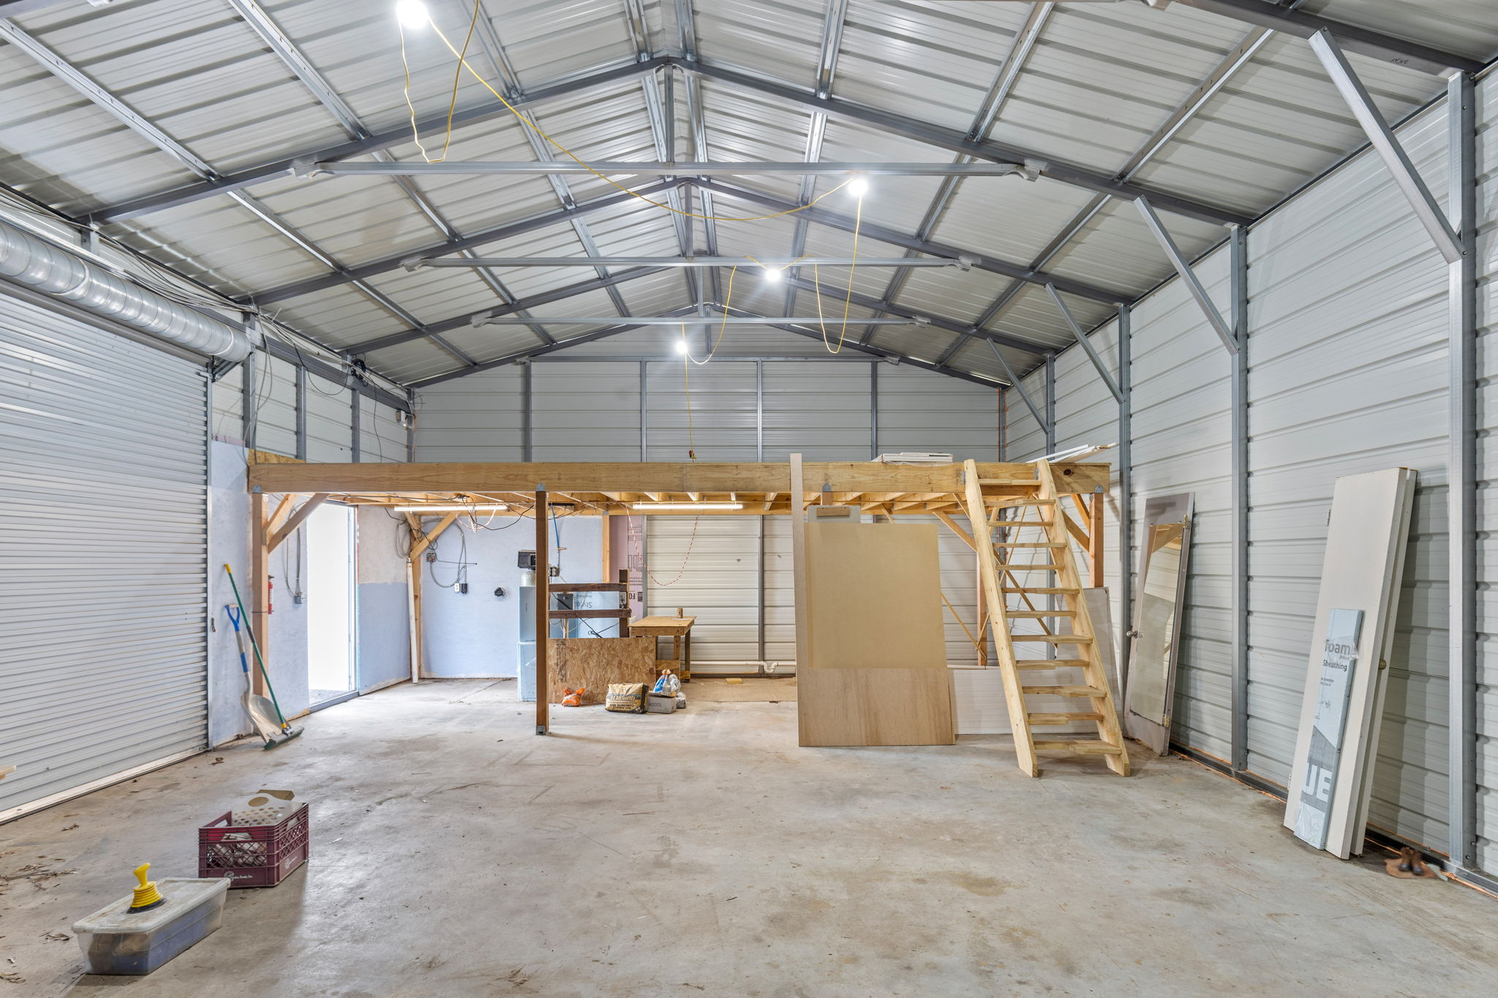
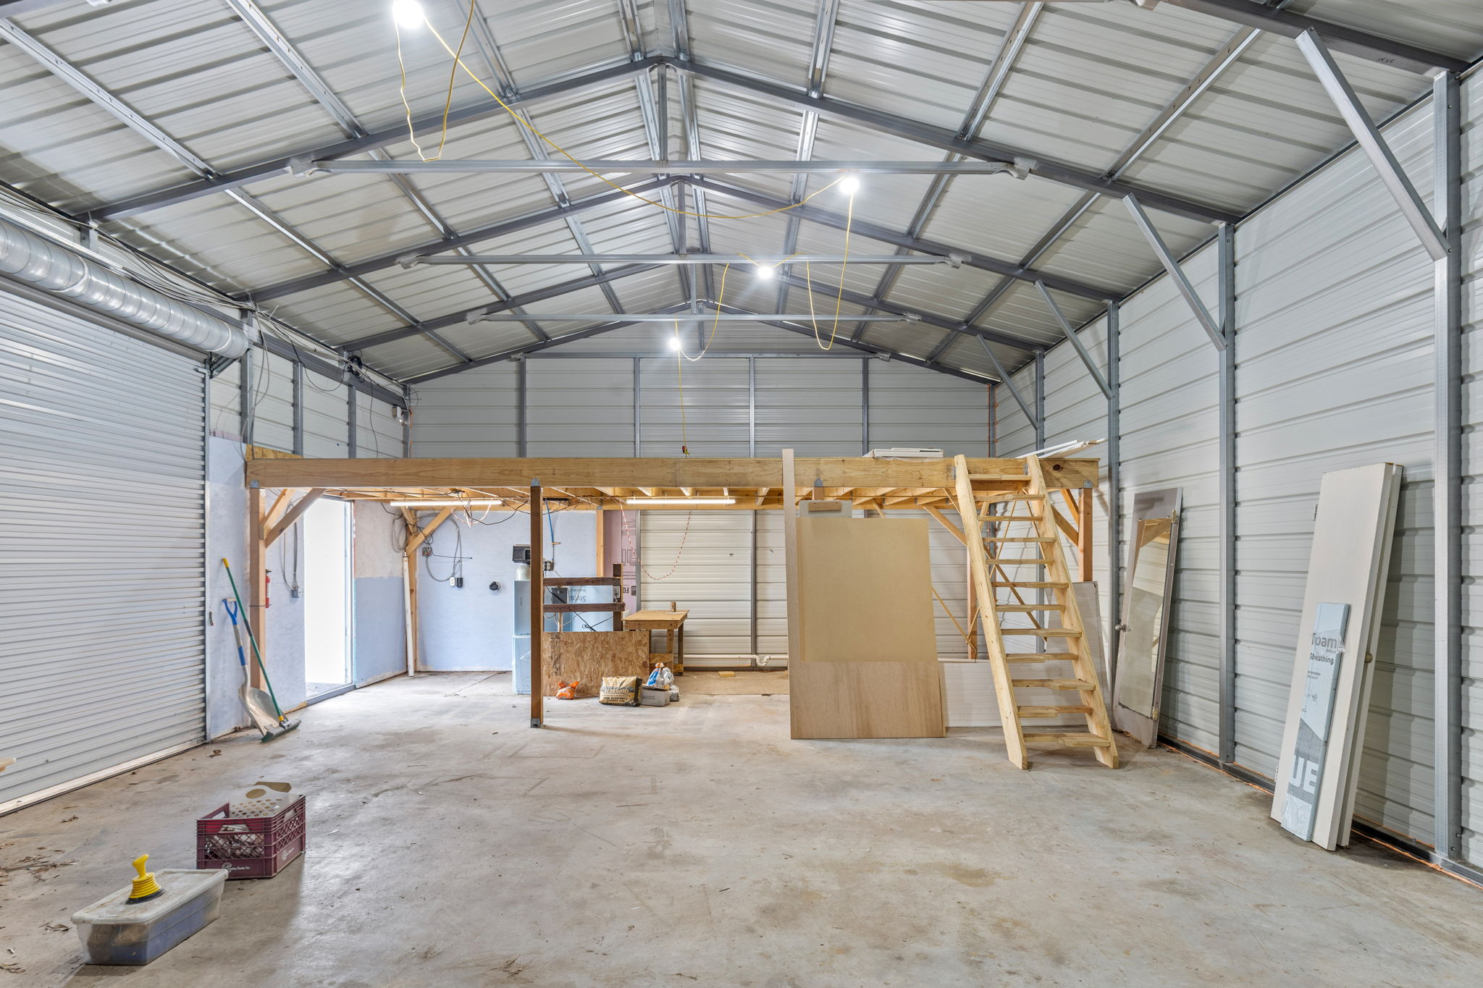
- boots [1384,847,1448,882]
